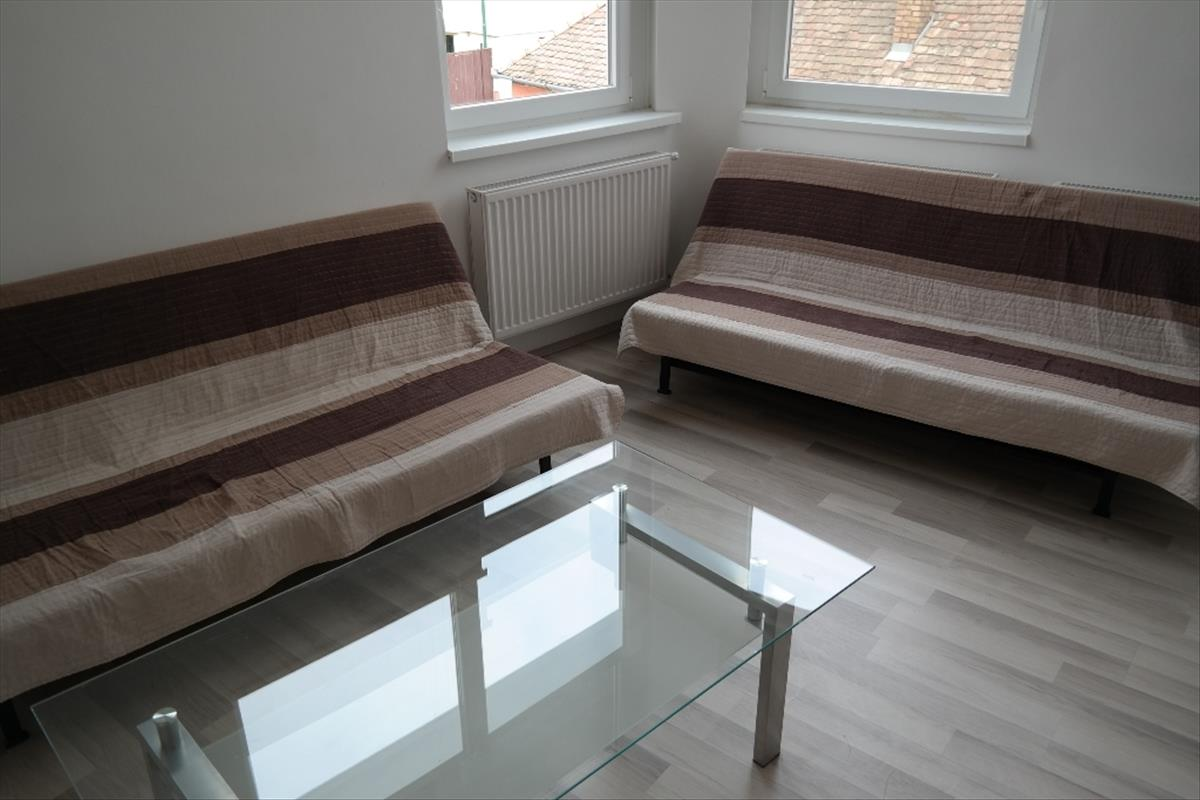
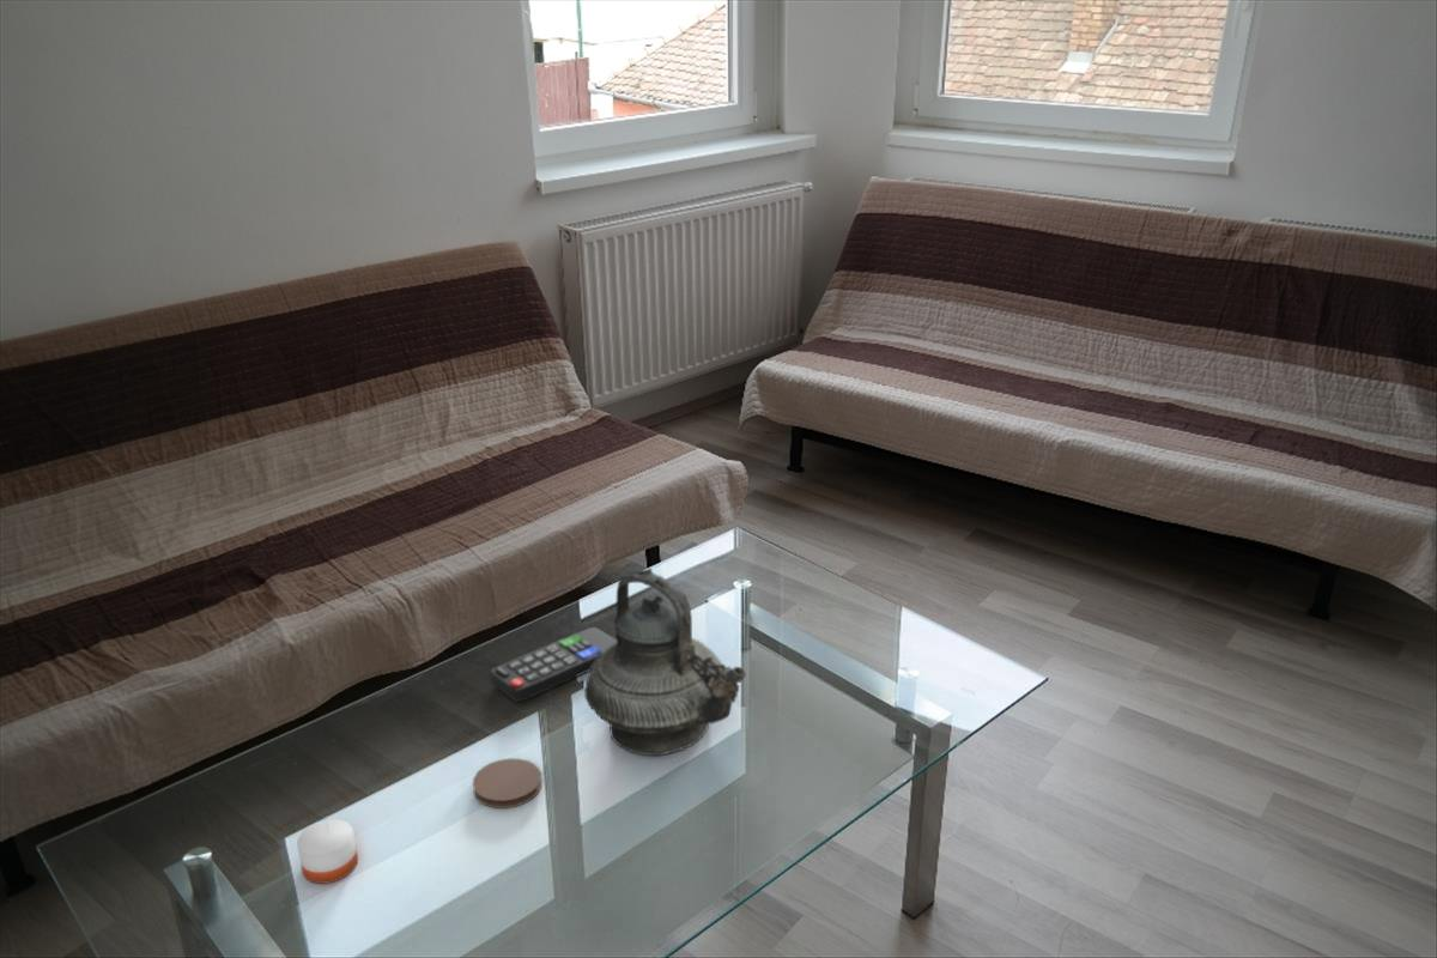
+ candle [296,818,359,885]
+ remote control [489,626,617,703]
+ teapot [583,568,747,757]
+ coaster [472,757,542,810]
